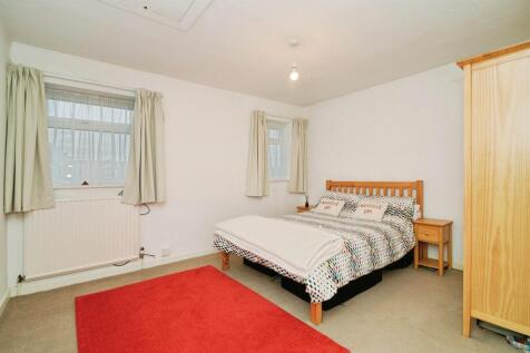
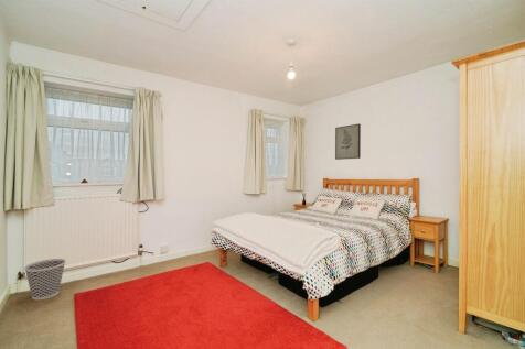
+ wall art [334,122,362,161]
+ wastebasket [23,258,67,302]
